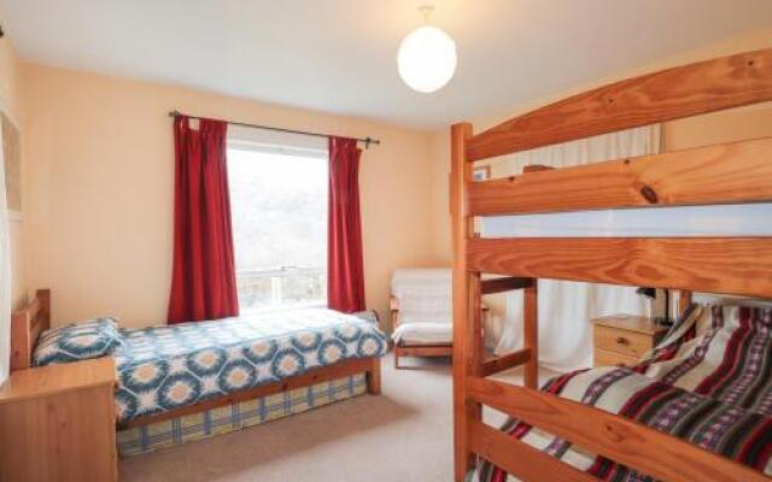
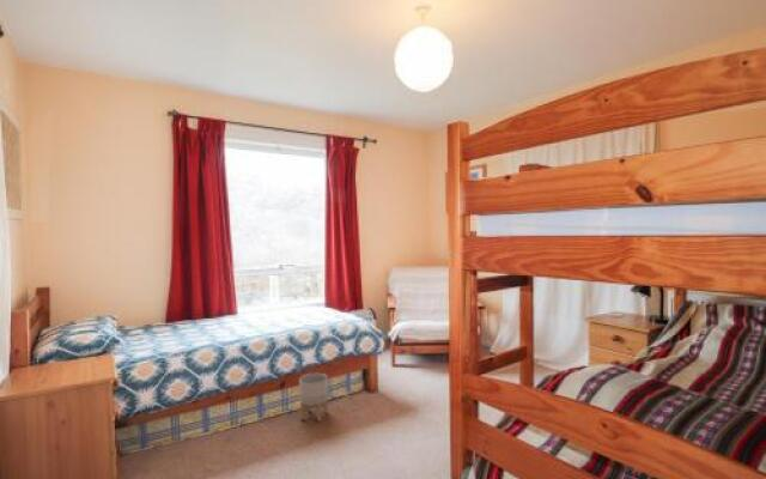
+ planter [298,372,329,423]
